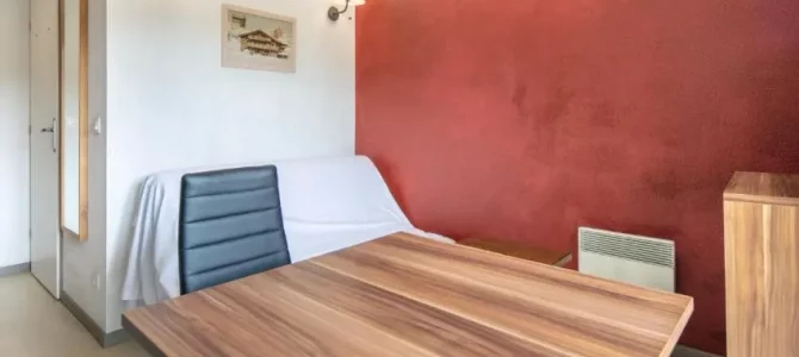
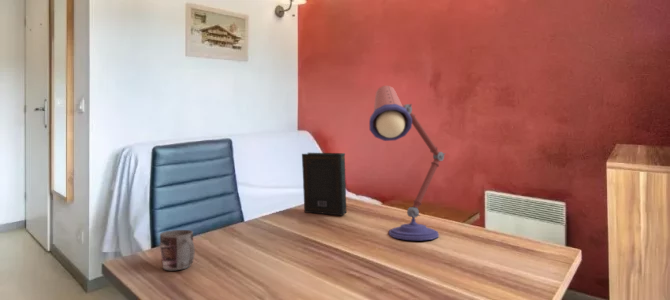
+ mug [159,229,196,271]
+ desk lamp [368,85,447,241]
+ book [301,152,348,216]
